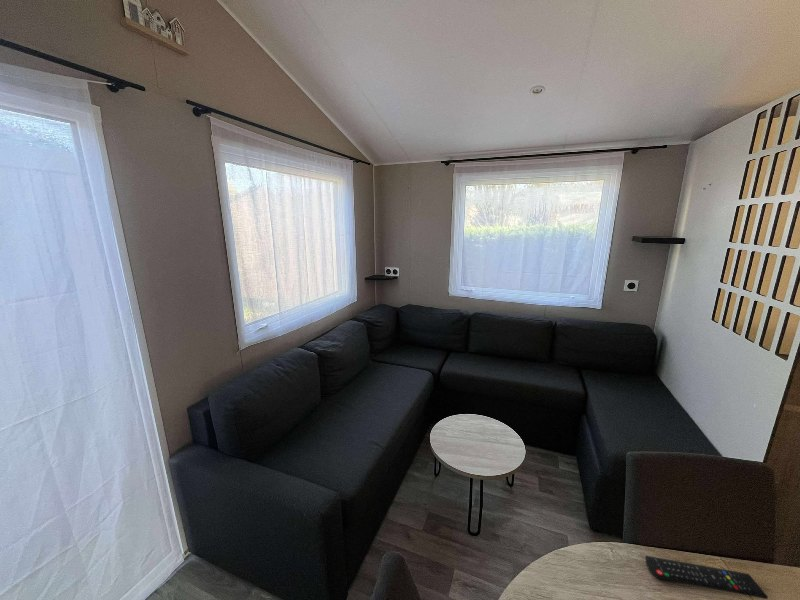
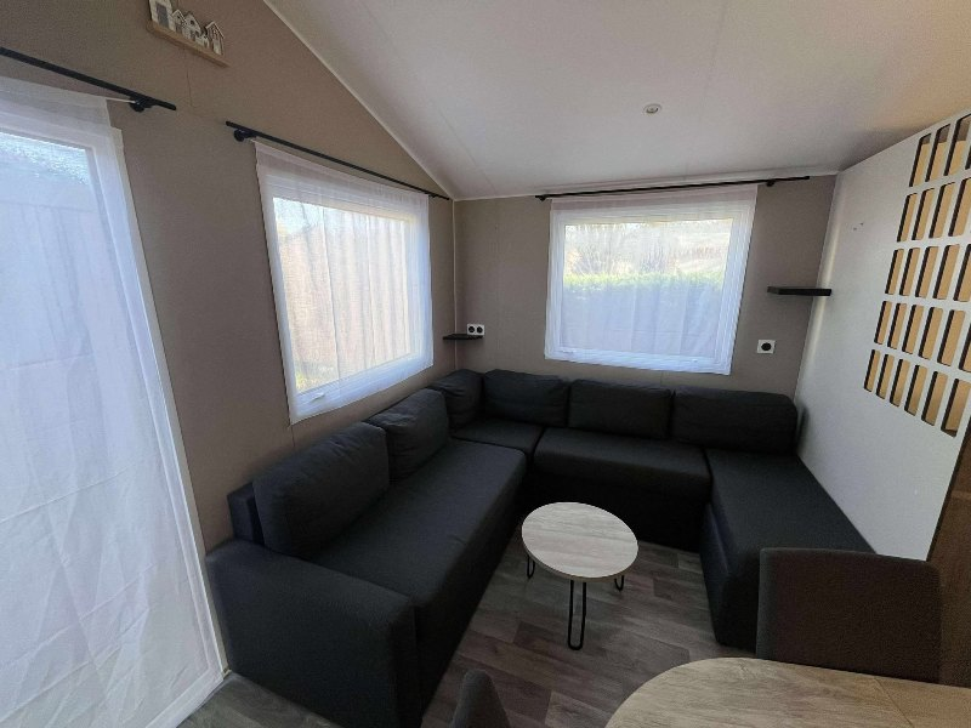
- remote control [644,555,769,600]
